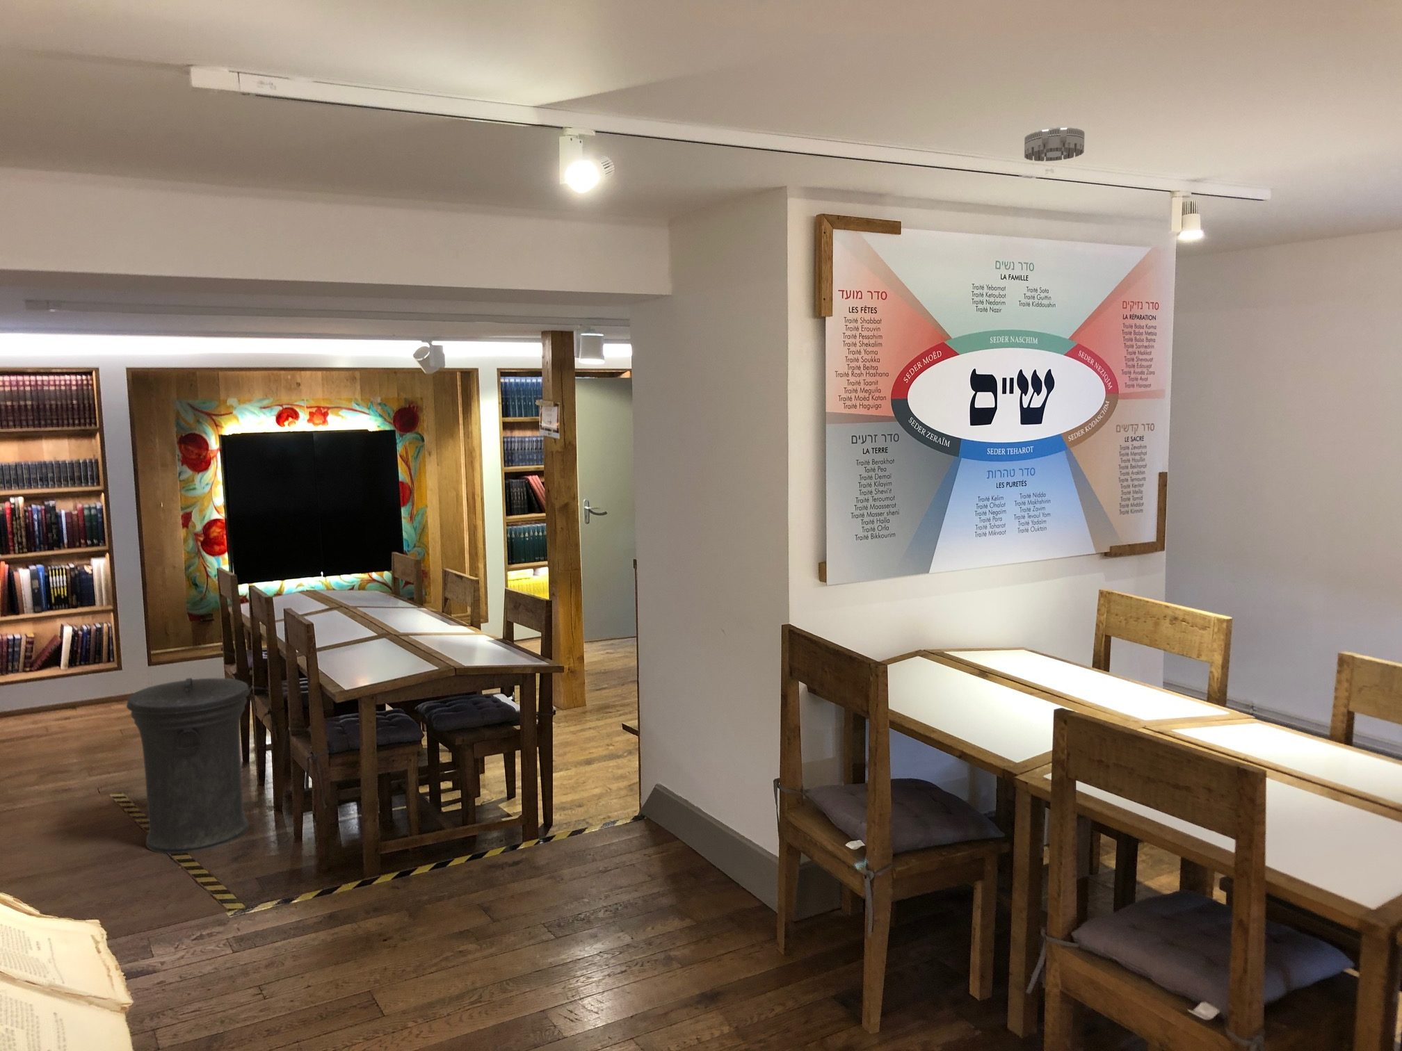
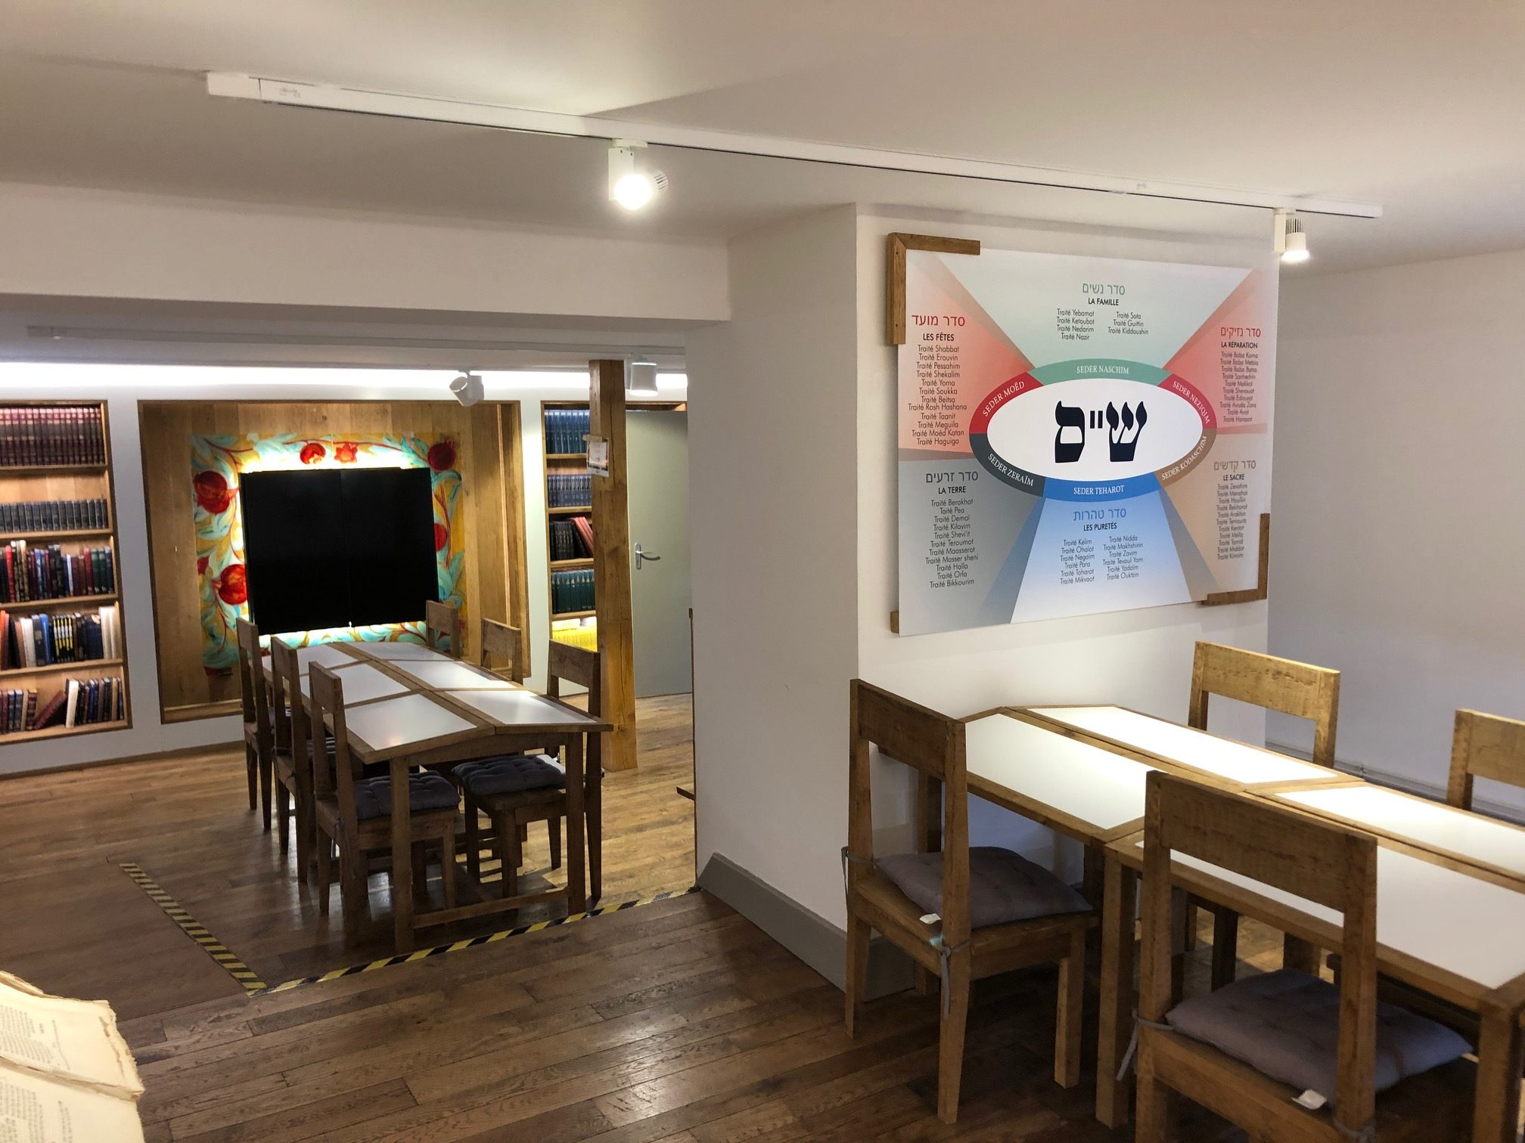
- smoke detector [1023,127,1085,162]
- trash can [126,677,251,854]
